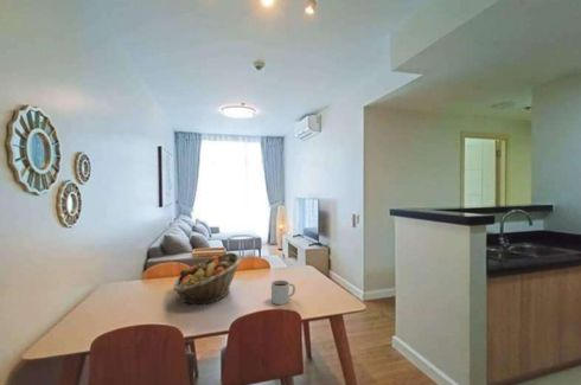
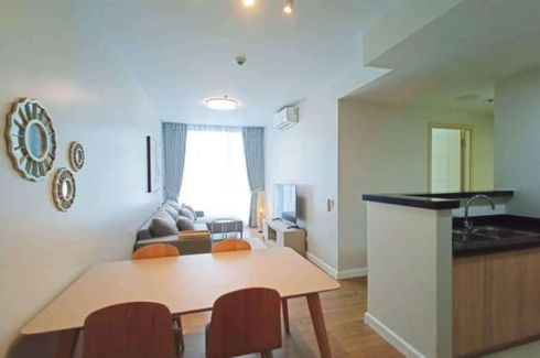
- fruit basket [172,251,243,306]
- mug [270,280,296,306]
